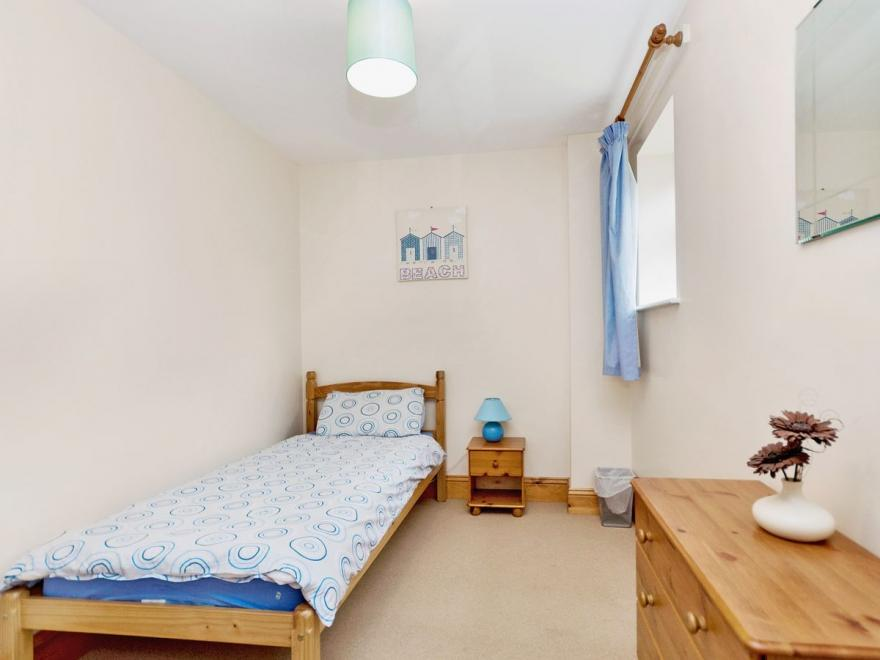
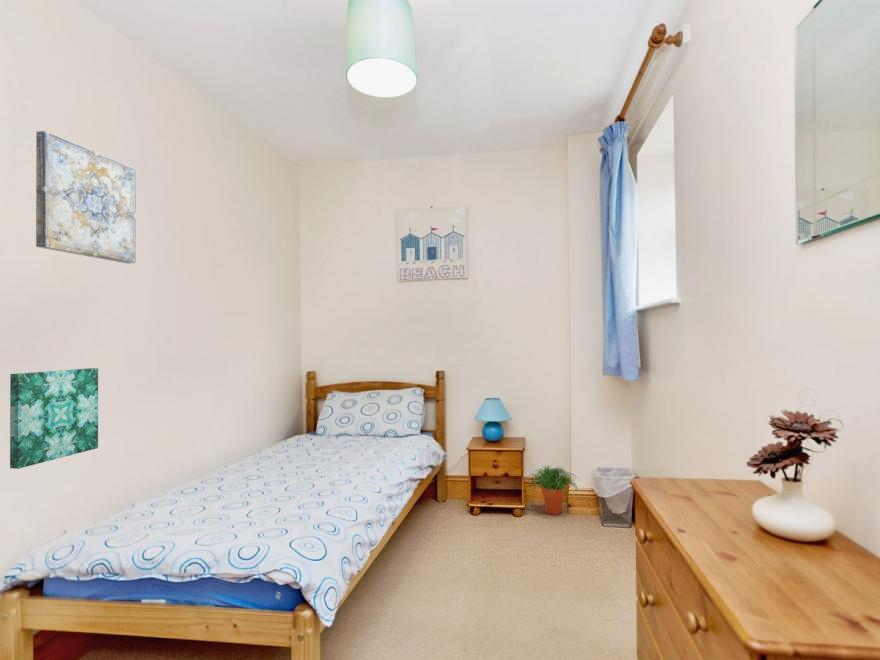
+ wall art [35,130,136,264]
+ wall art [9,367,99,470]
+ potted plant [527,465,580,516]
